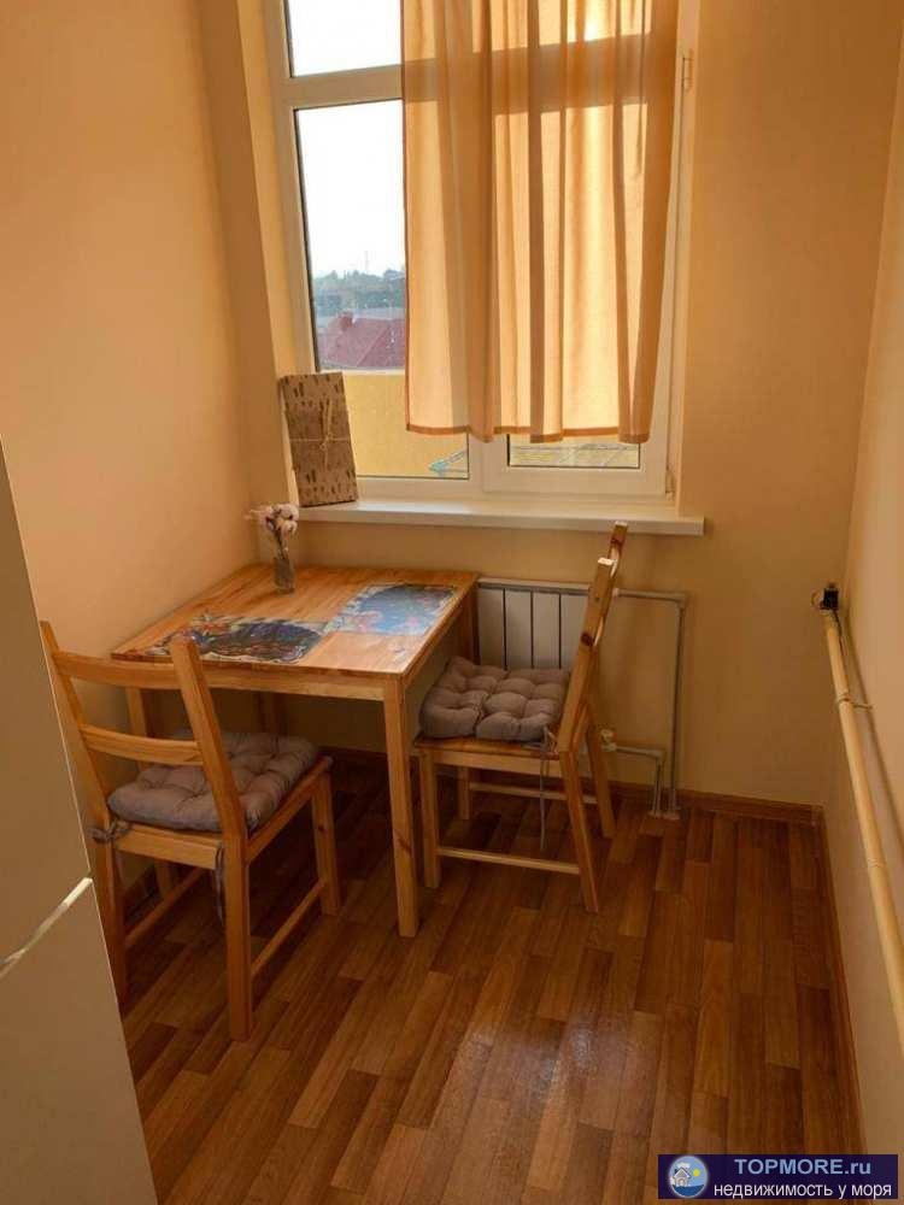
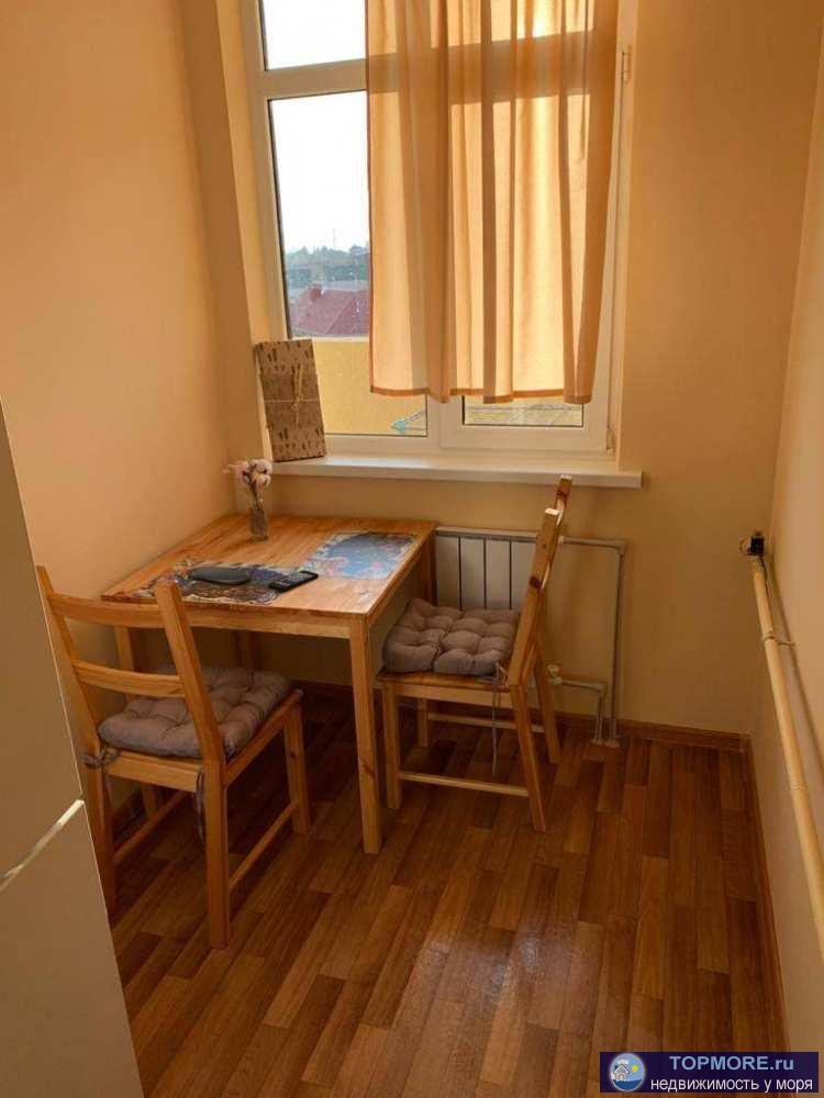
+ smartphone [267,570,320,592]
+ oval tray [187,565,252,585]
